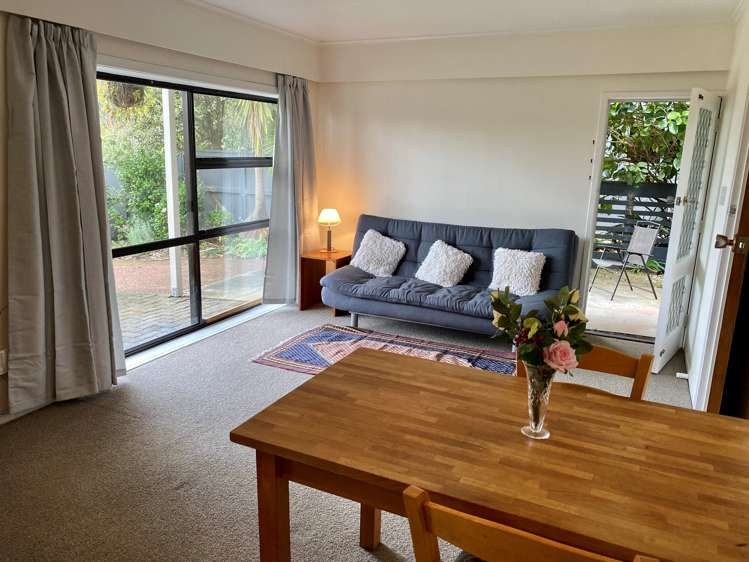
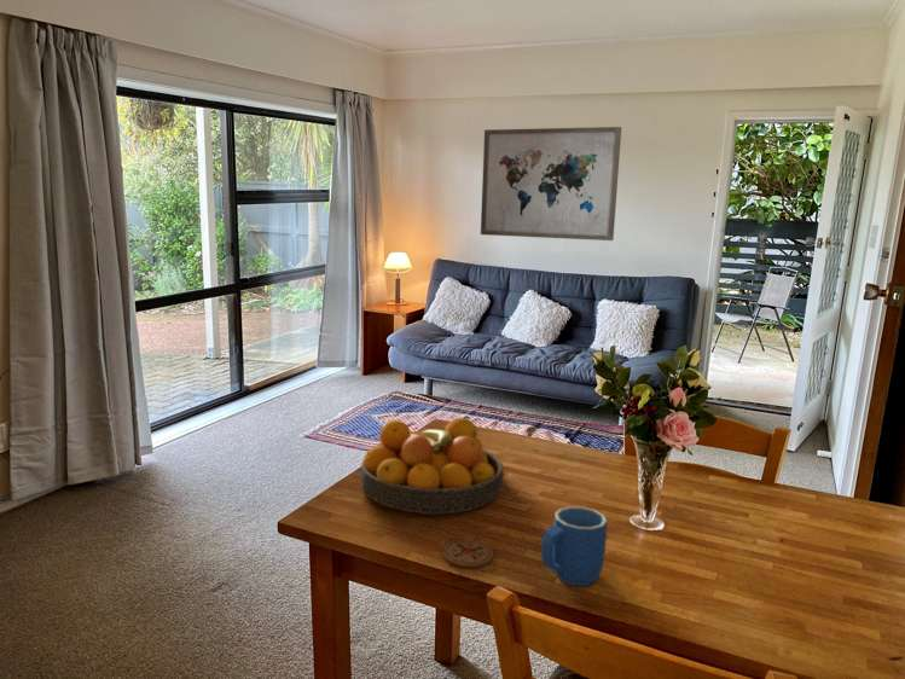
+ fruit bowl [360,417,505,516]
+ wall art [480,126,622,242]
+ mug [540,505,608,587]
+ coaster [442,539,494,568]
